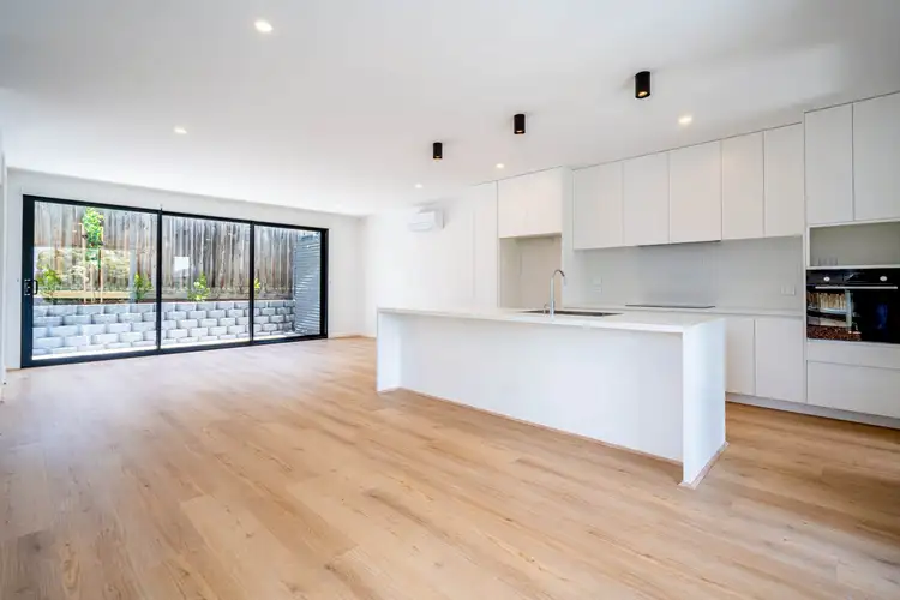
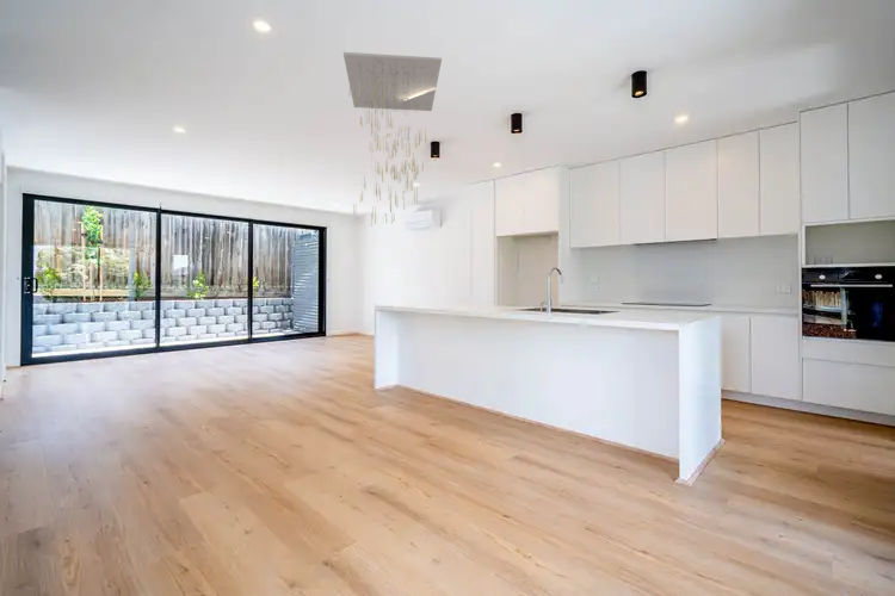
+ chandelier [342,51,443,228]
